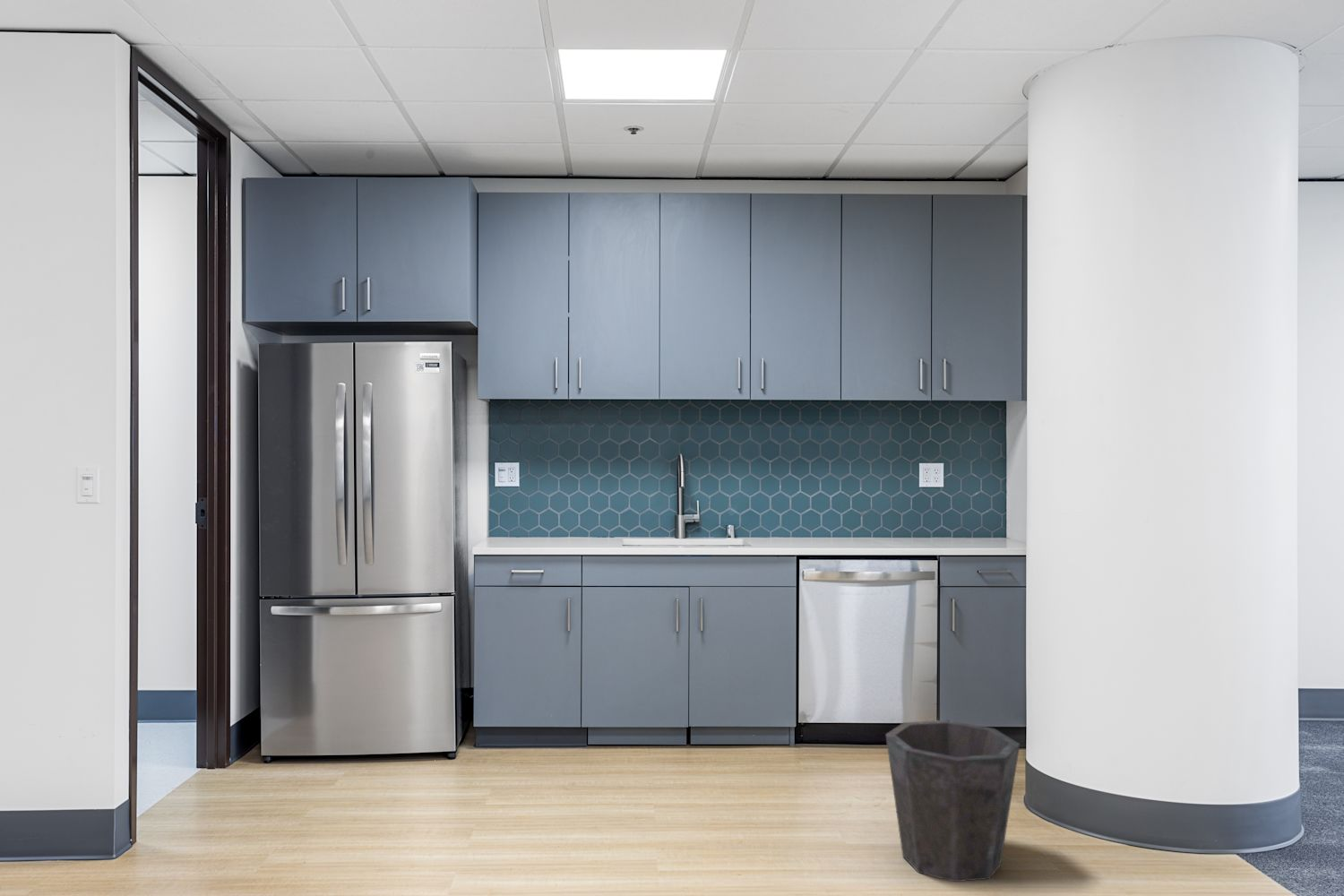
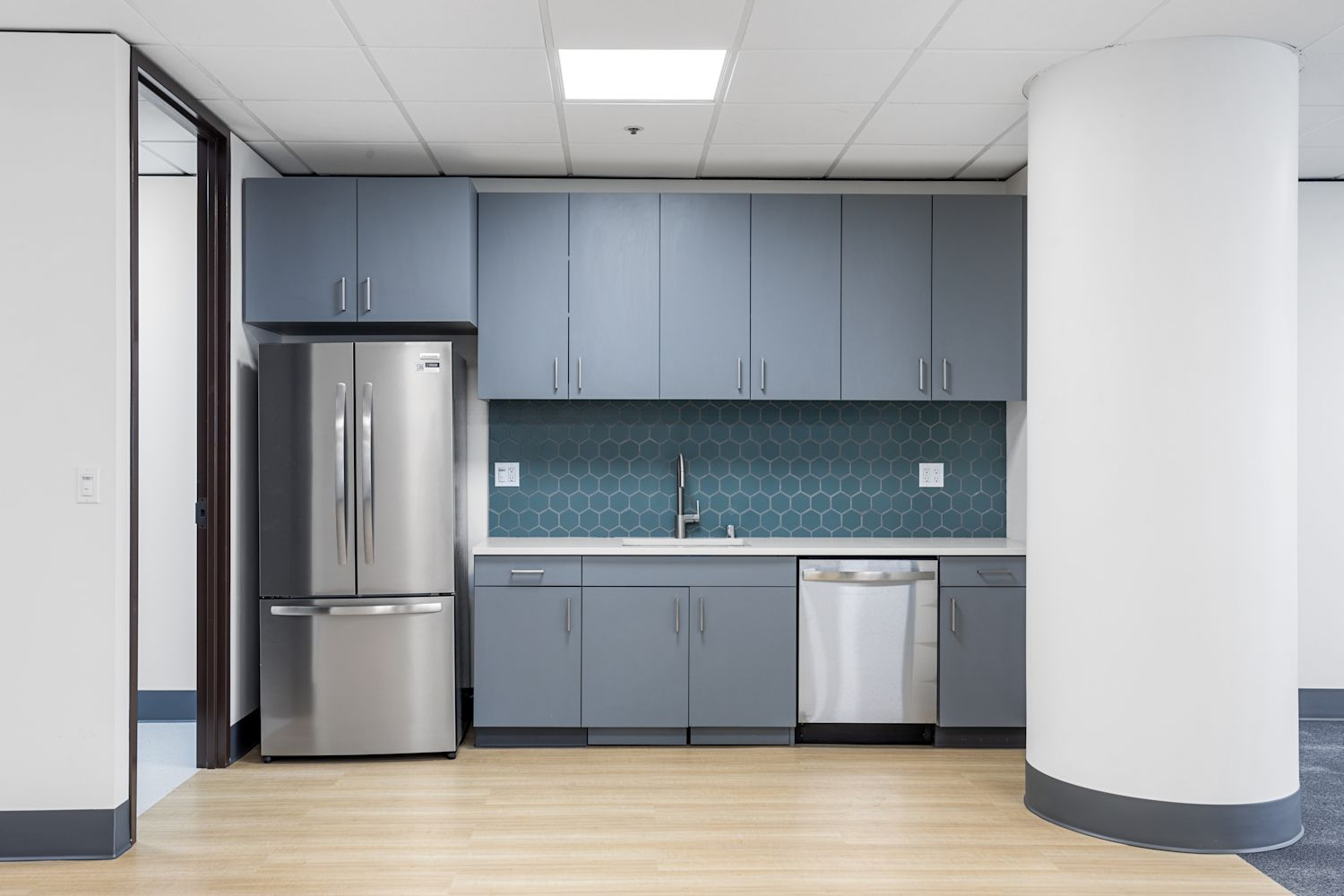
- waste bin [884,719,1021,883]
